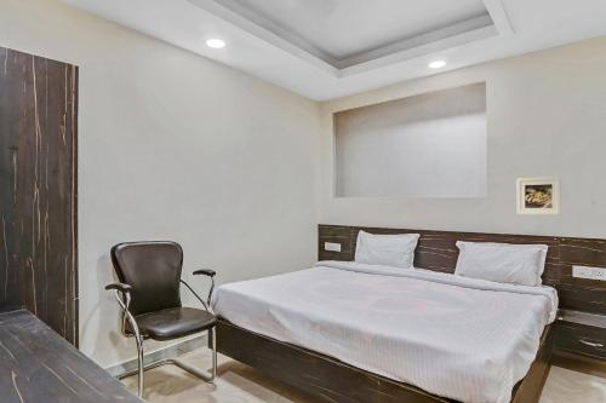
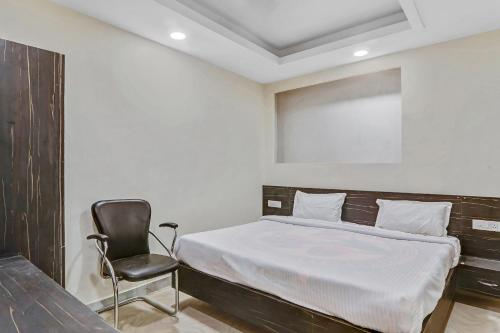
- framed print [516,175,562,217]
